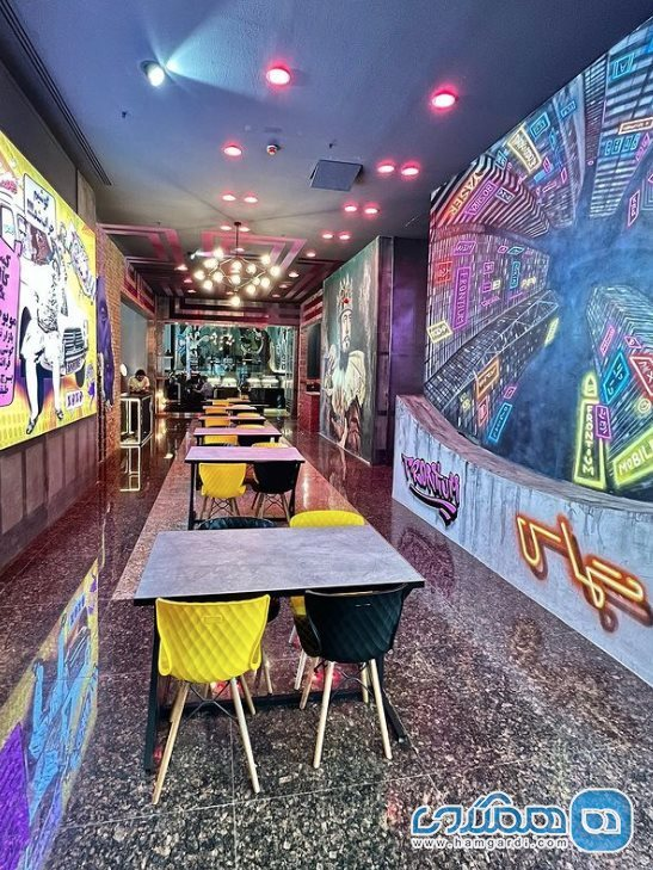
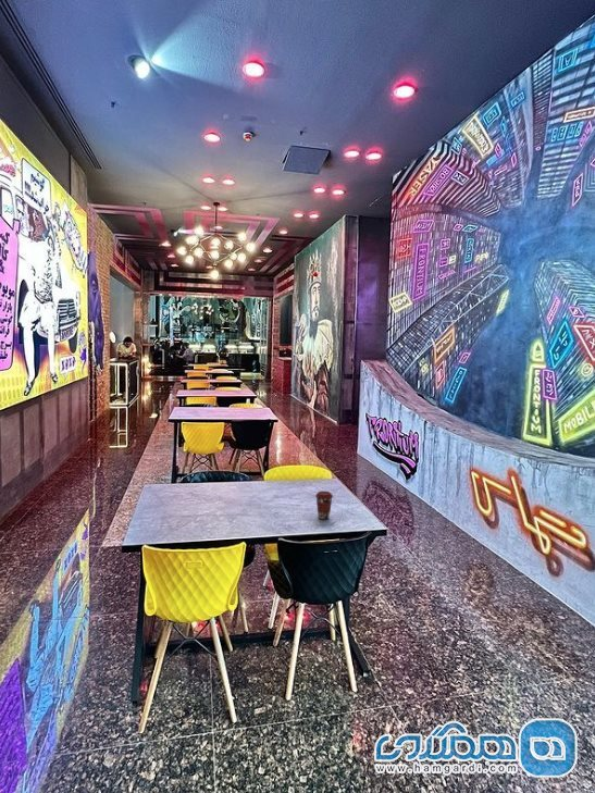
+ coffee cup [314,491,334,520]
